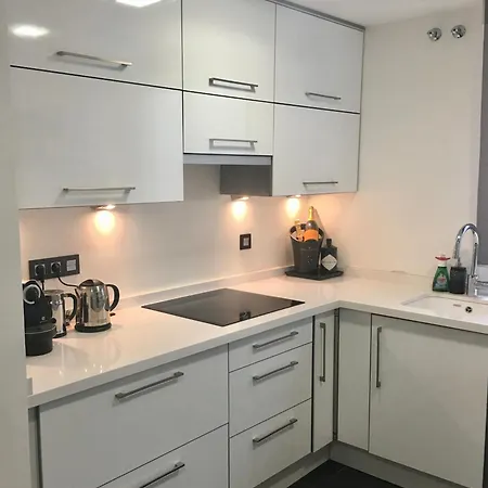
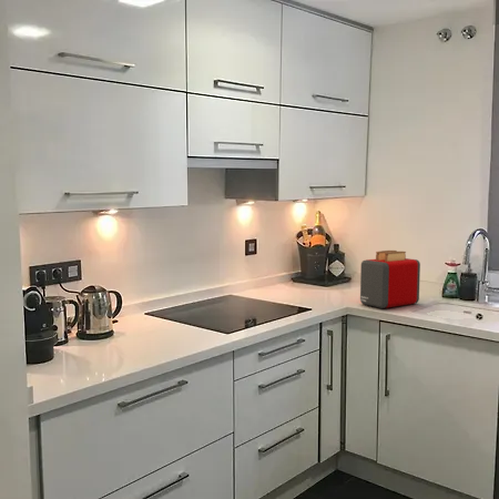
+ toaster [359,249,421,309]
